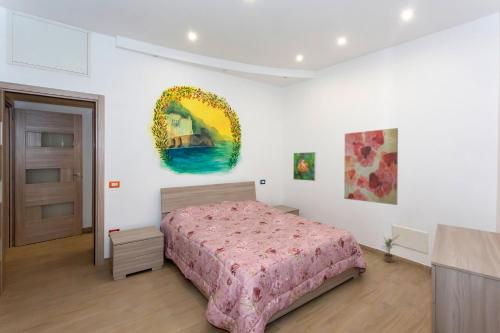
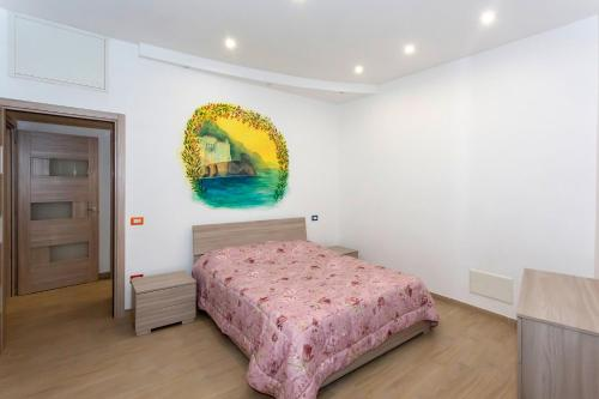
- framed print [292,151,317,182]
- potted plant [380,234,401,263]
- wall art [343,127,399,206]
